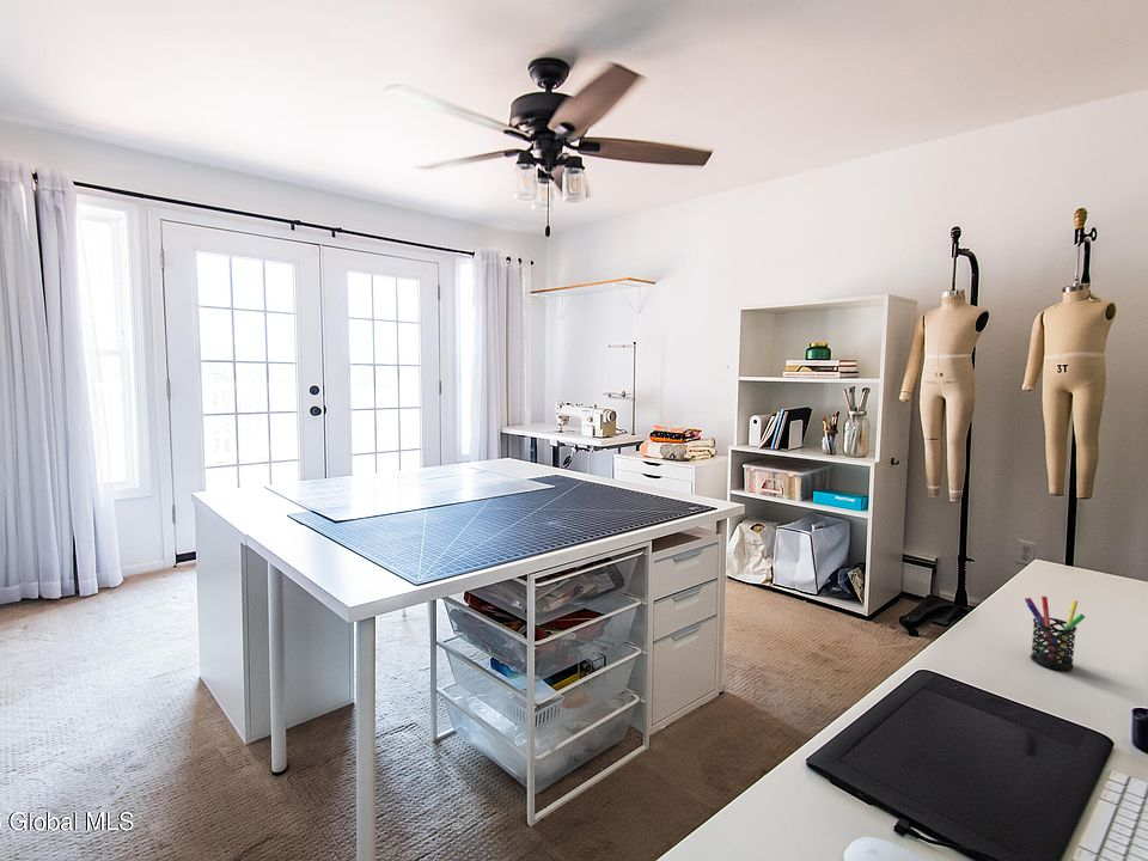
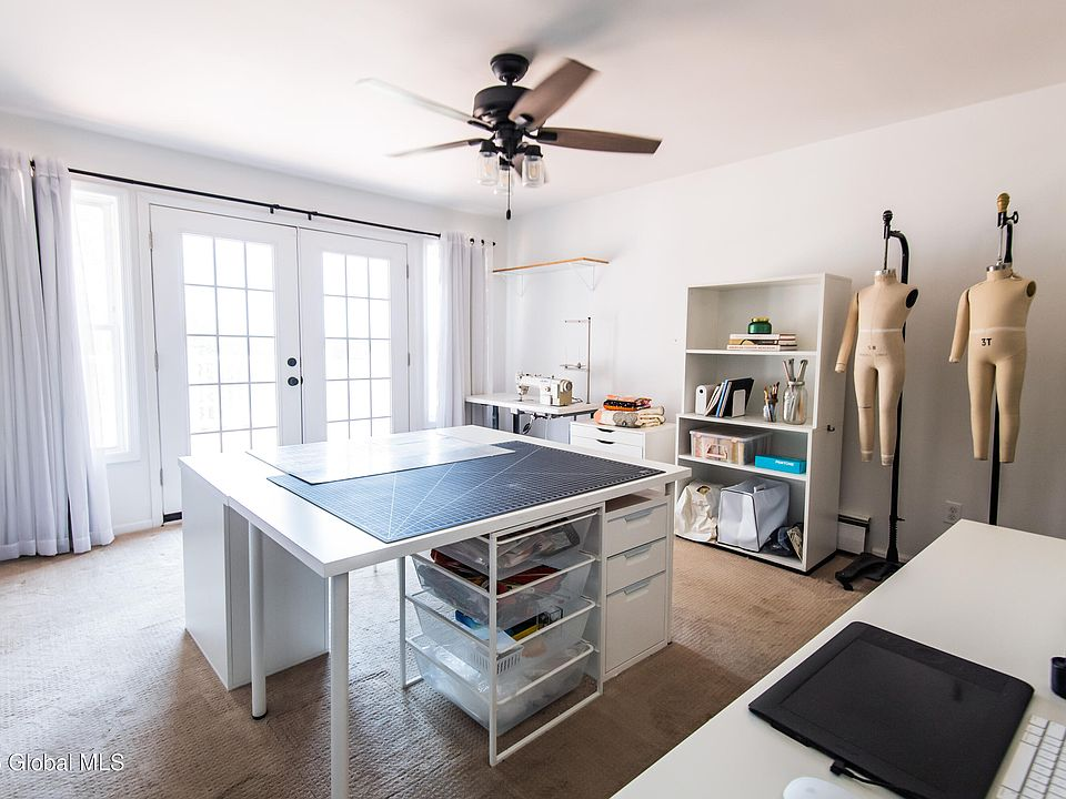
- pen holder [1024,596,1086,672]
